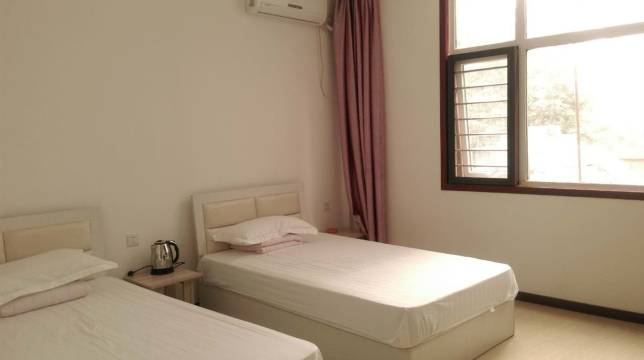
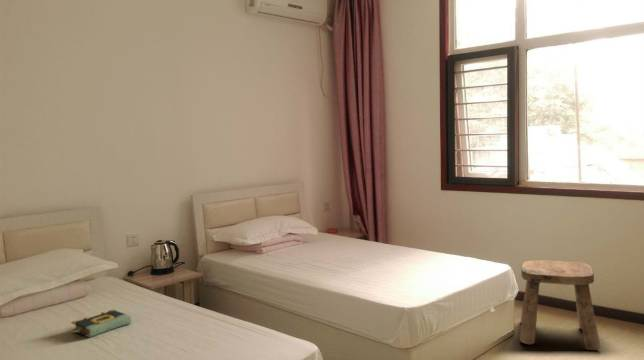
+ book [70,308,132,339]
+ stool [519,259,601,351]
